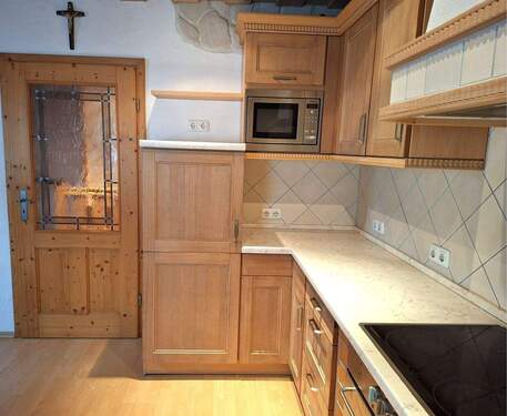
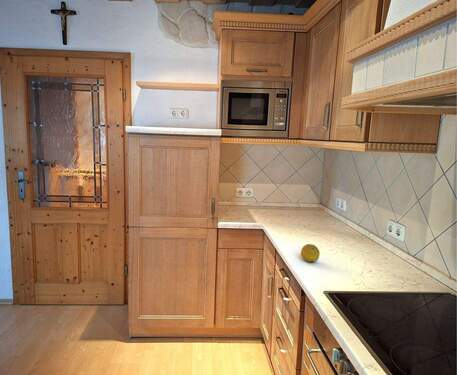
+ fruit [300,243,321,263]
